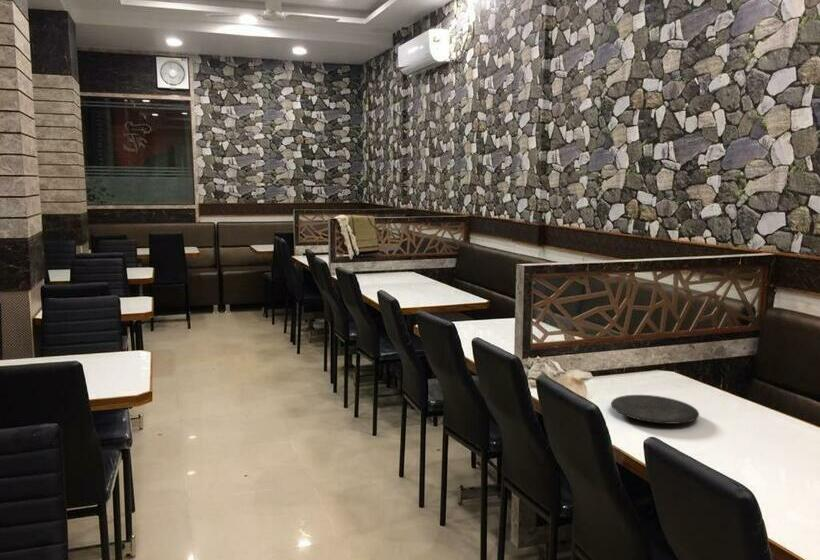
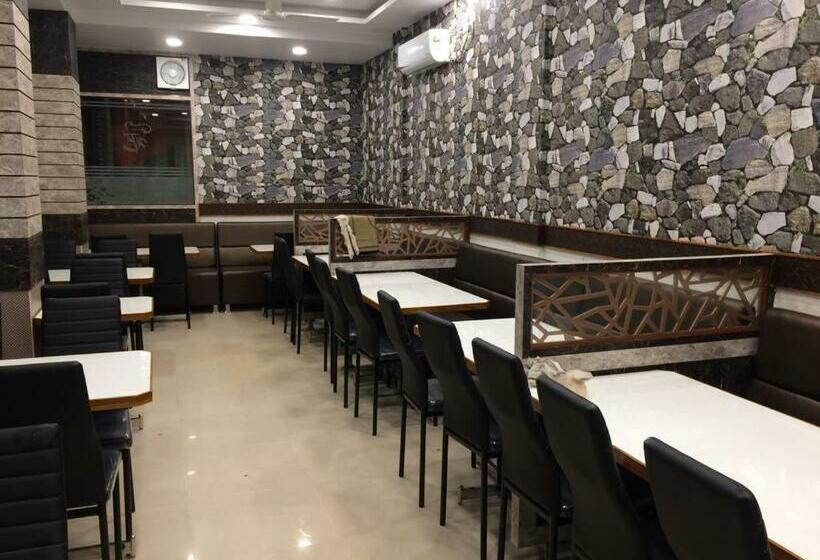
- plate [610,394,700,425]
